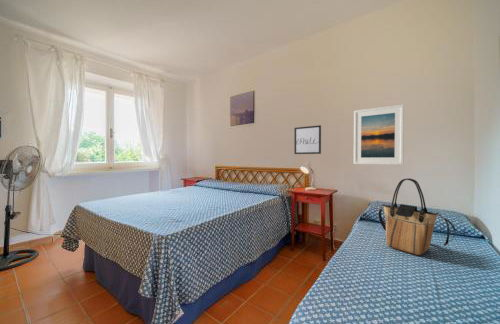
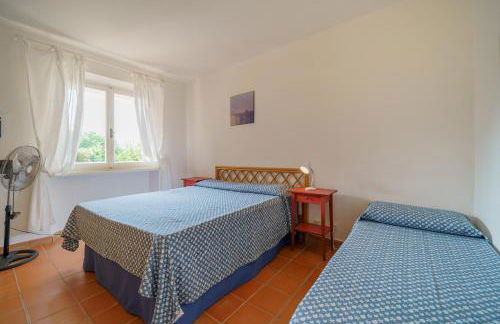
- tote bag [378,177,457,256]
- wall art [293,124,322,155]
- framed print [353,103,405,166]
